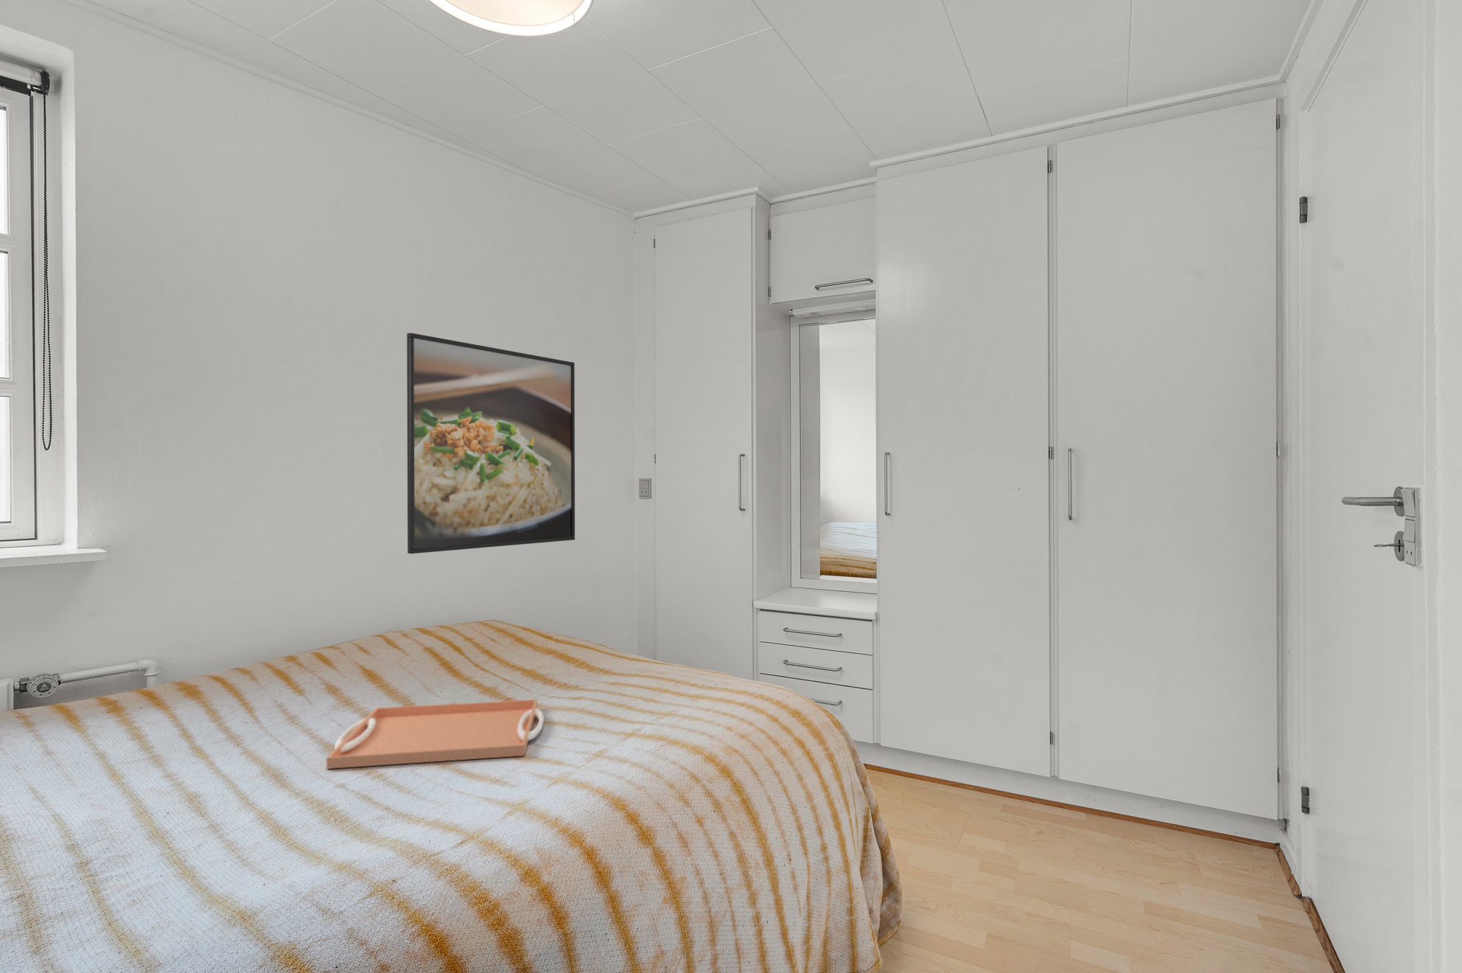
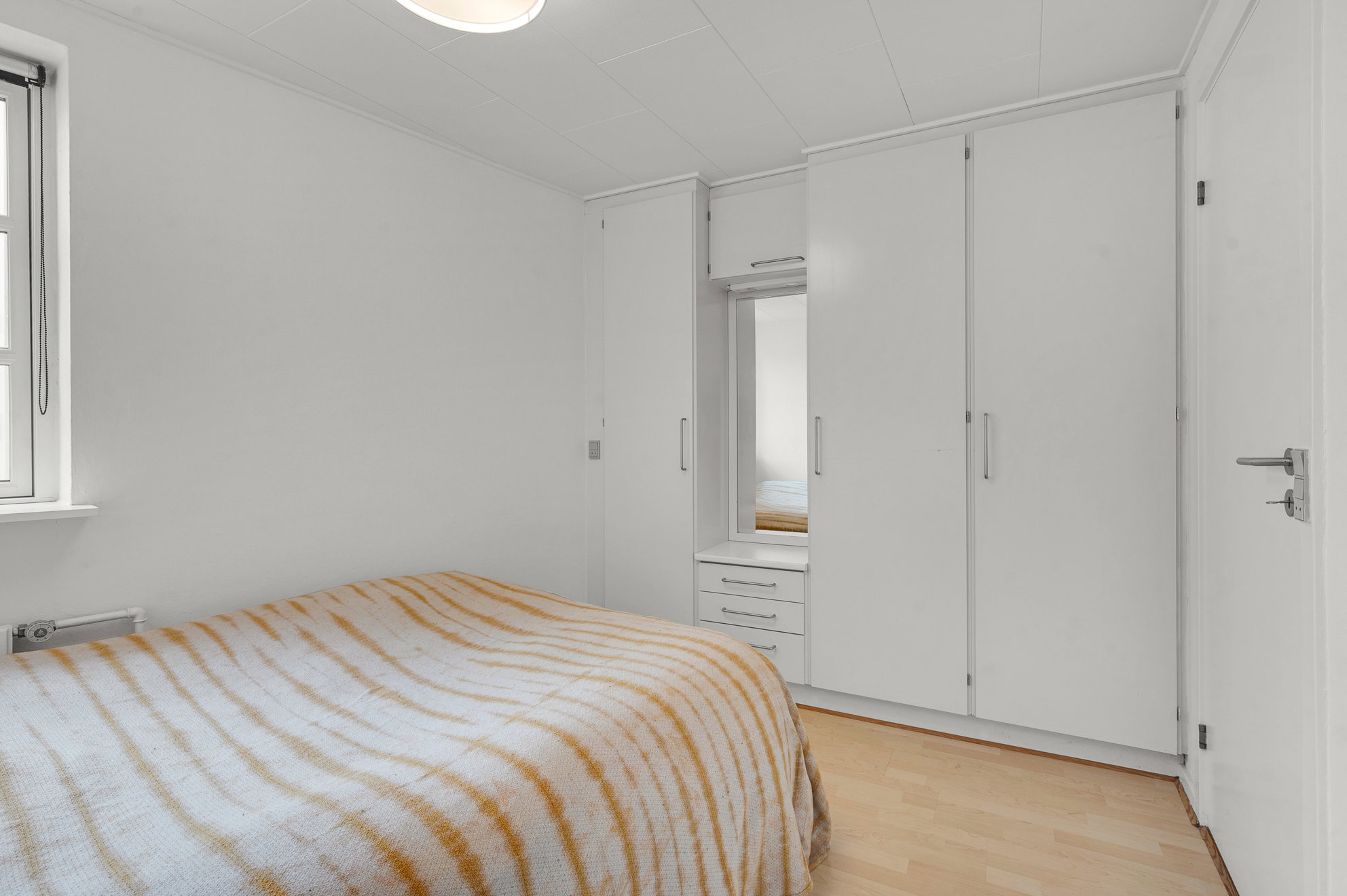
- serving tray [326,698,545,770]
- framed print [406,332,575,554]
